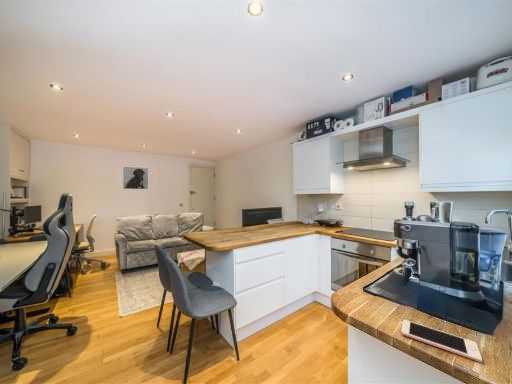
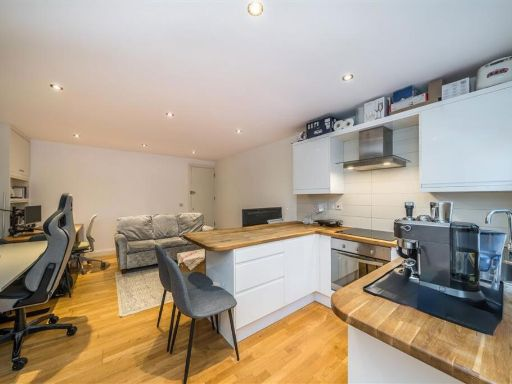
- cell phone [400,319,483,364]
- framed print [122,166,149,190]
